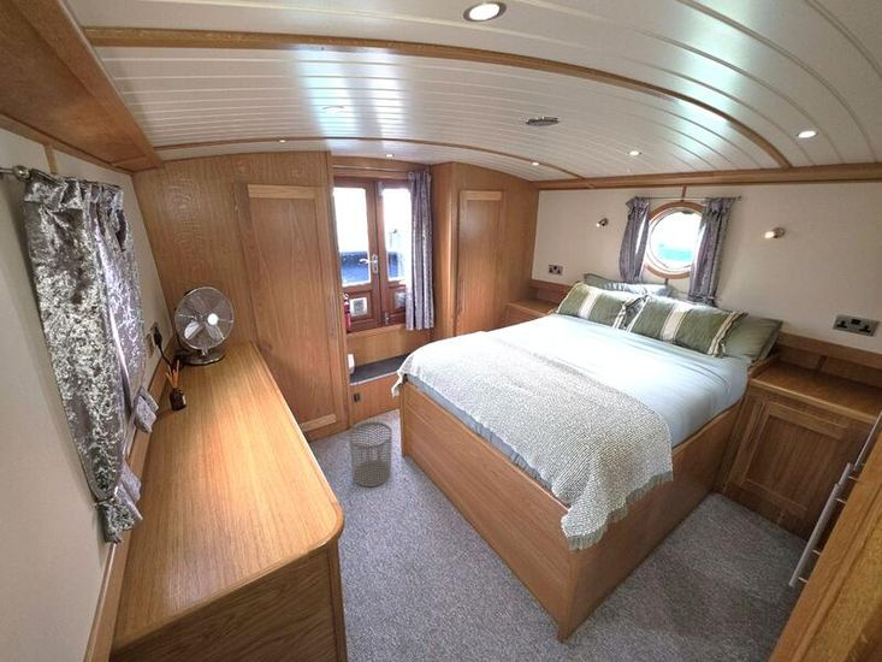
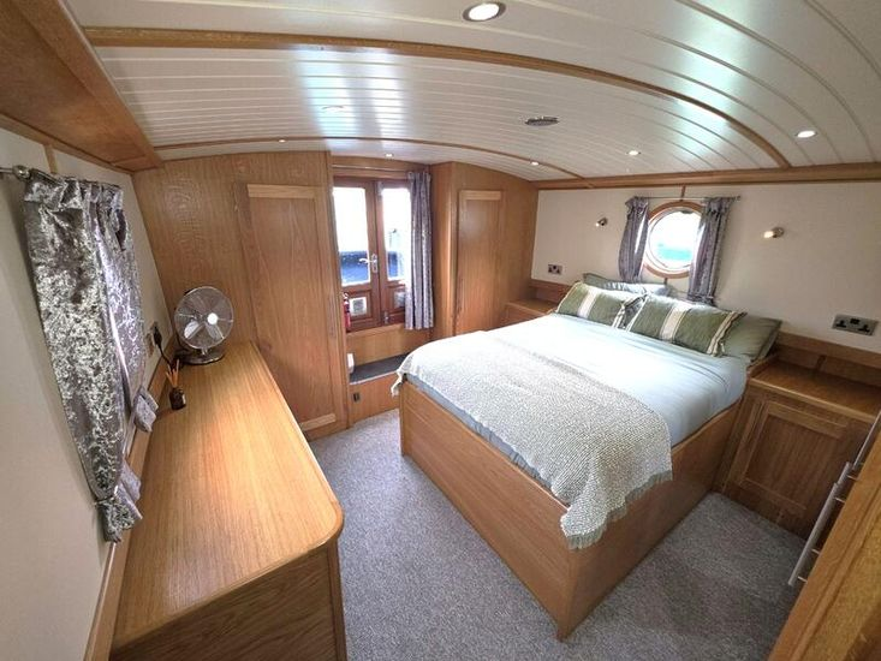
- waste bin [348,421,393,487]
